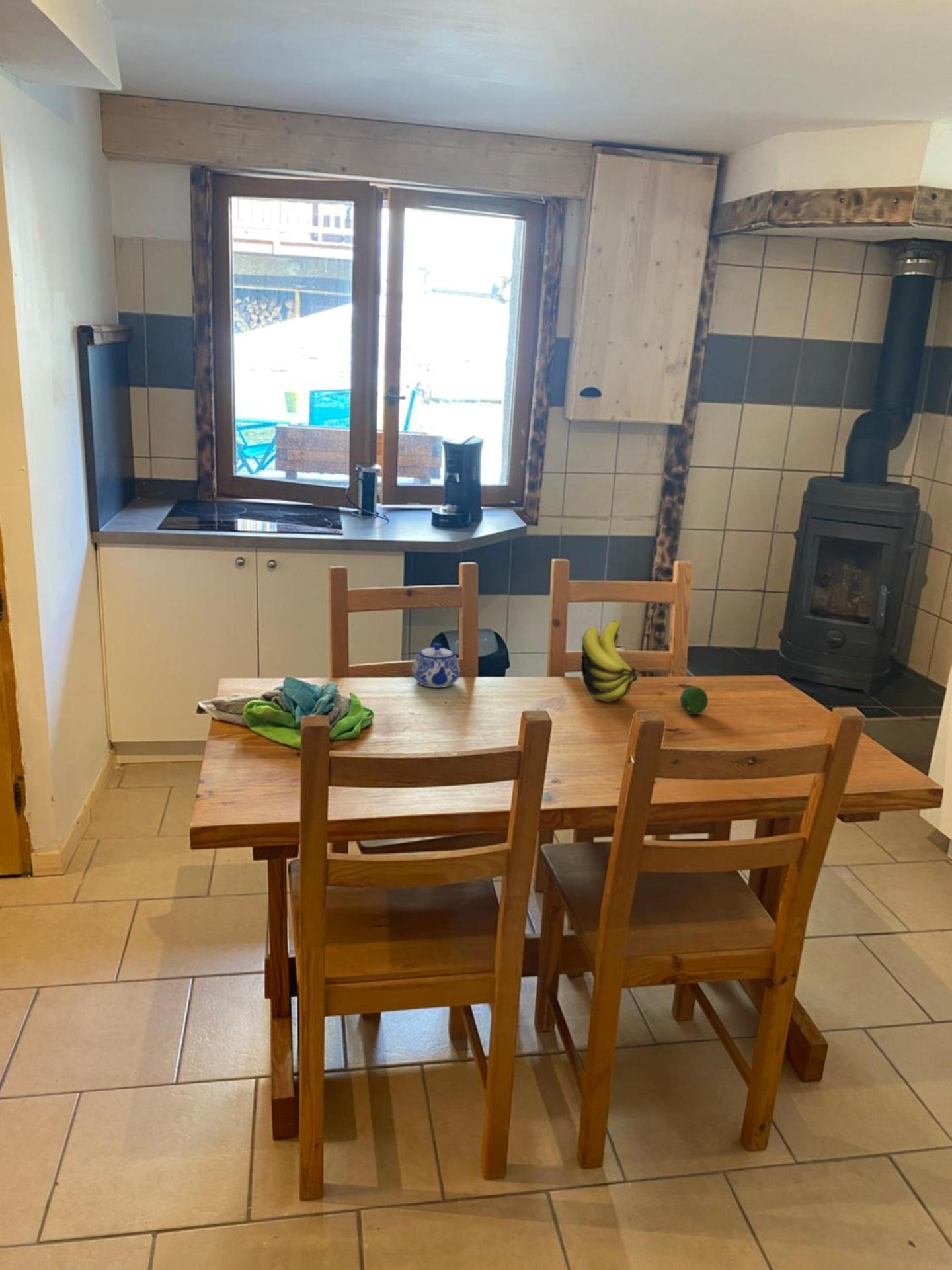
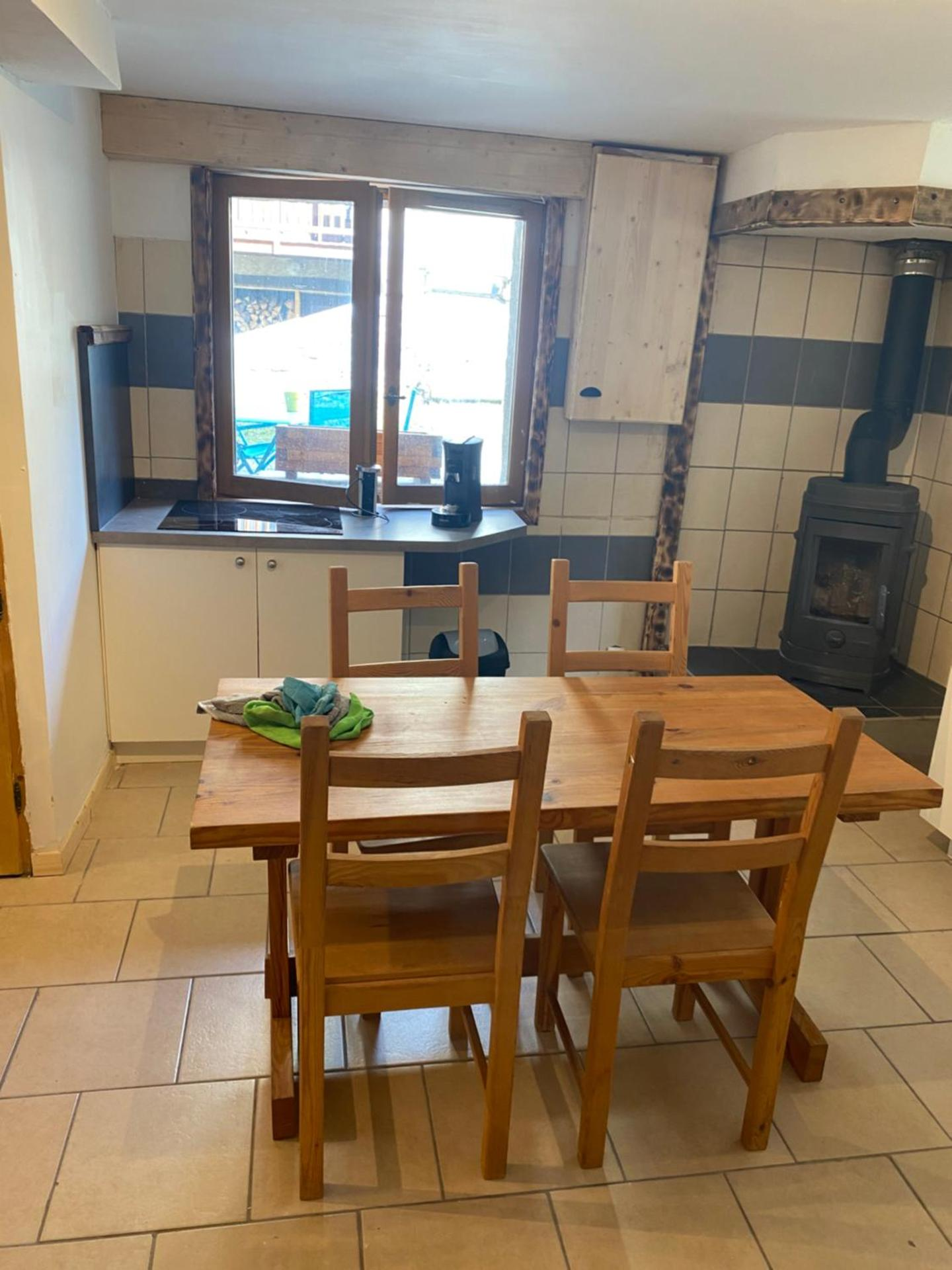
- fruit [680,686,709,716]
- teapot [411,642,461,688]
- banana [580,619,638,702]
